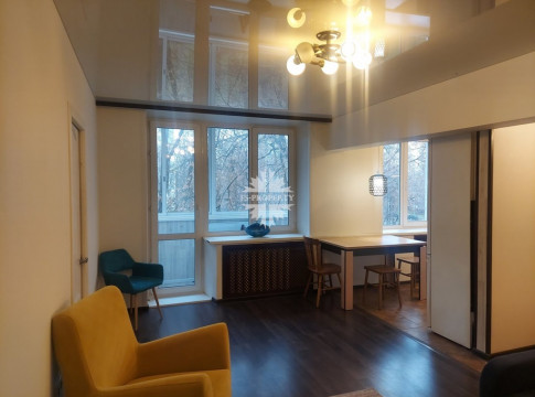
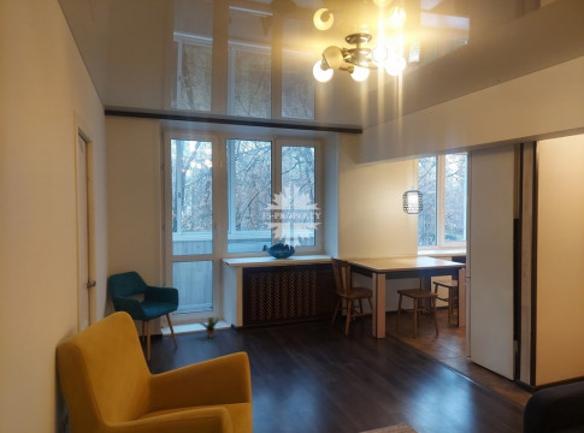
+ potted plant [197,316,222,339]
